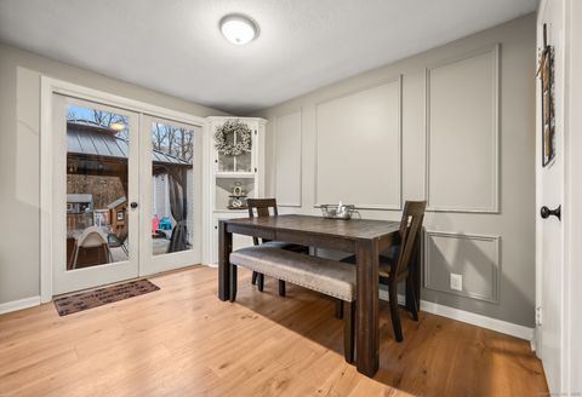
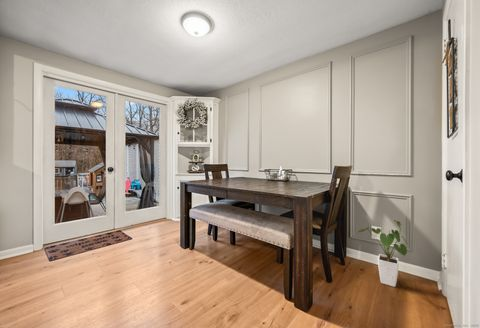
+ house plant [356,219,409,288]
